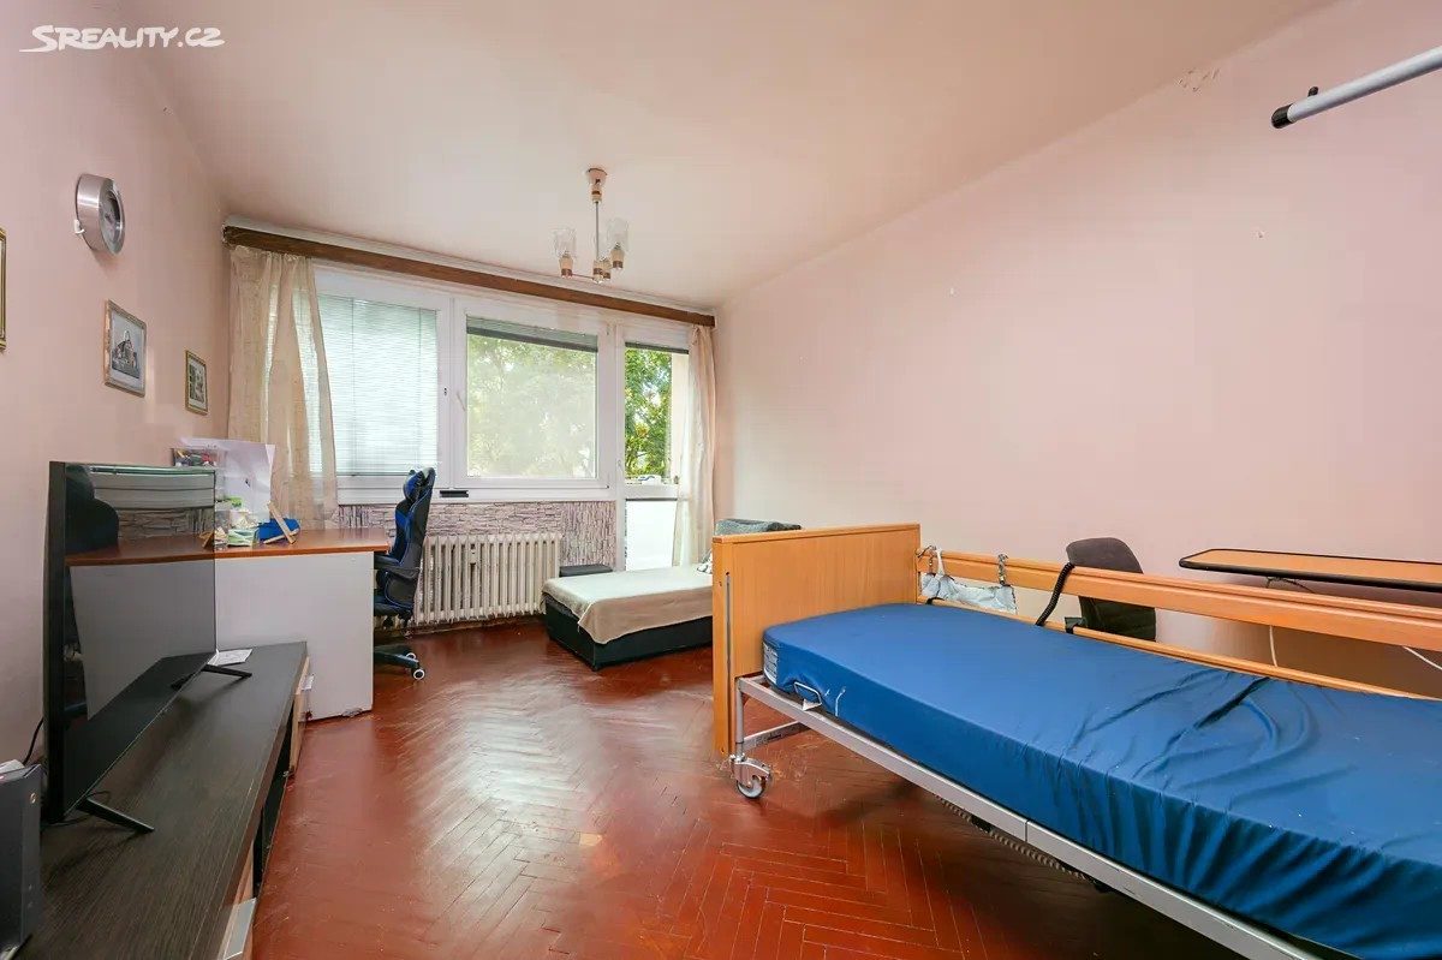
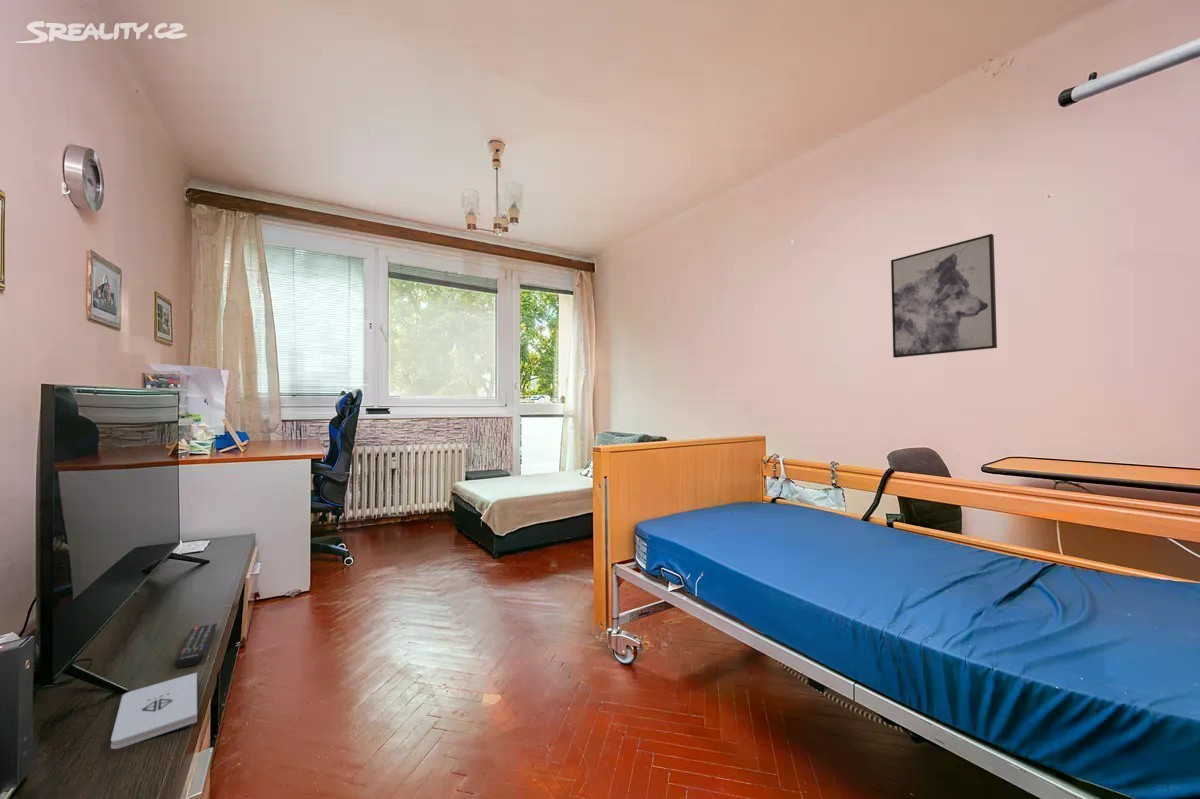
+ notepad [110,671,198,750]
+ wall art [890,233,998,359]
+ remote control [173,622,218,669]
